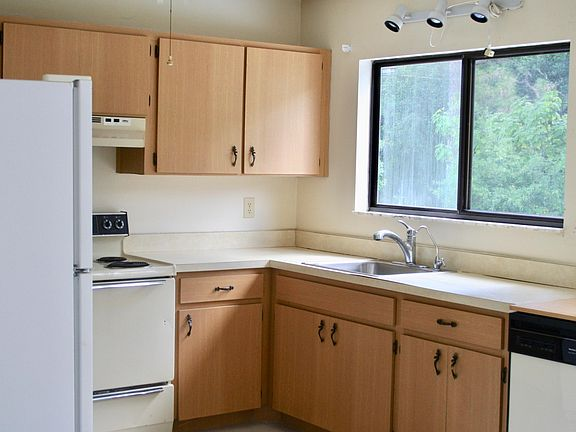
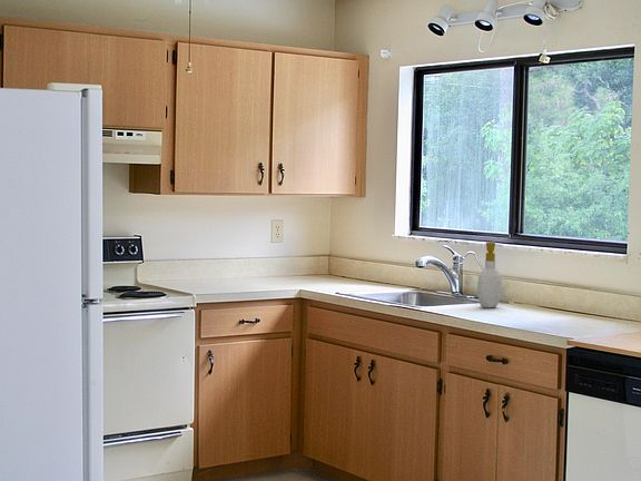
+ soap bottle [476,242,503,310]
